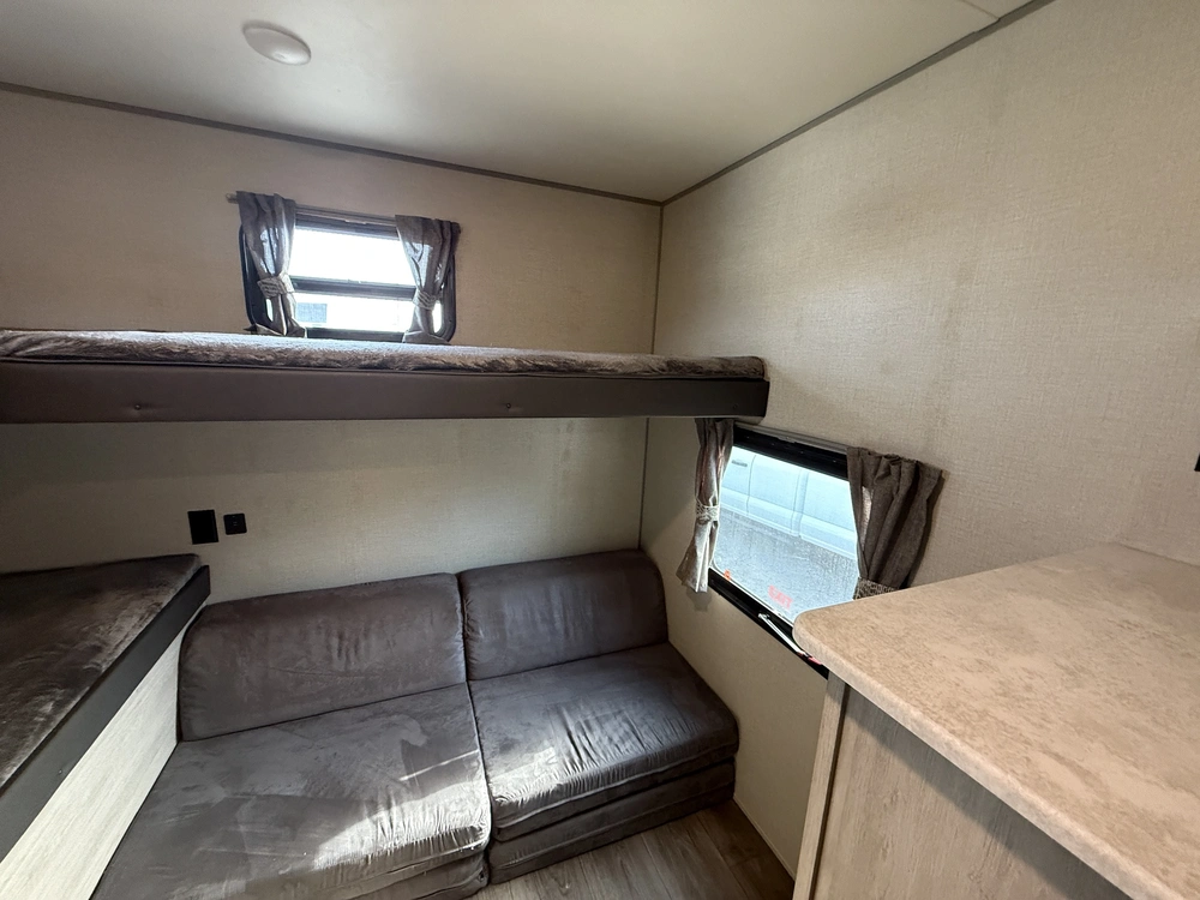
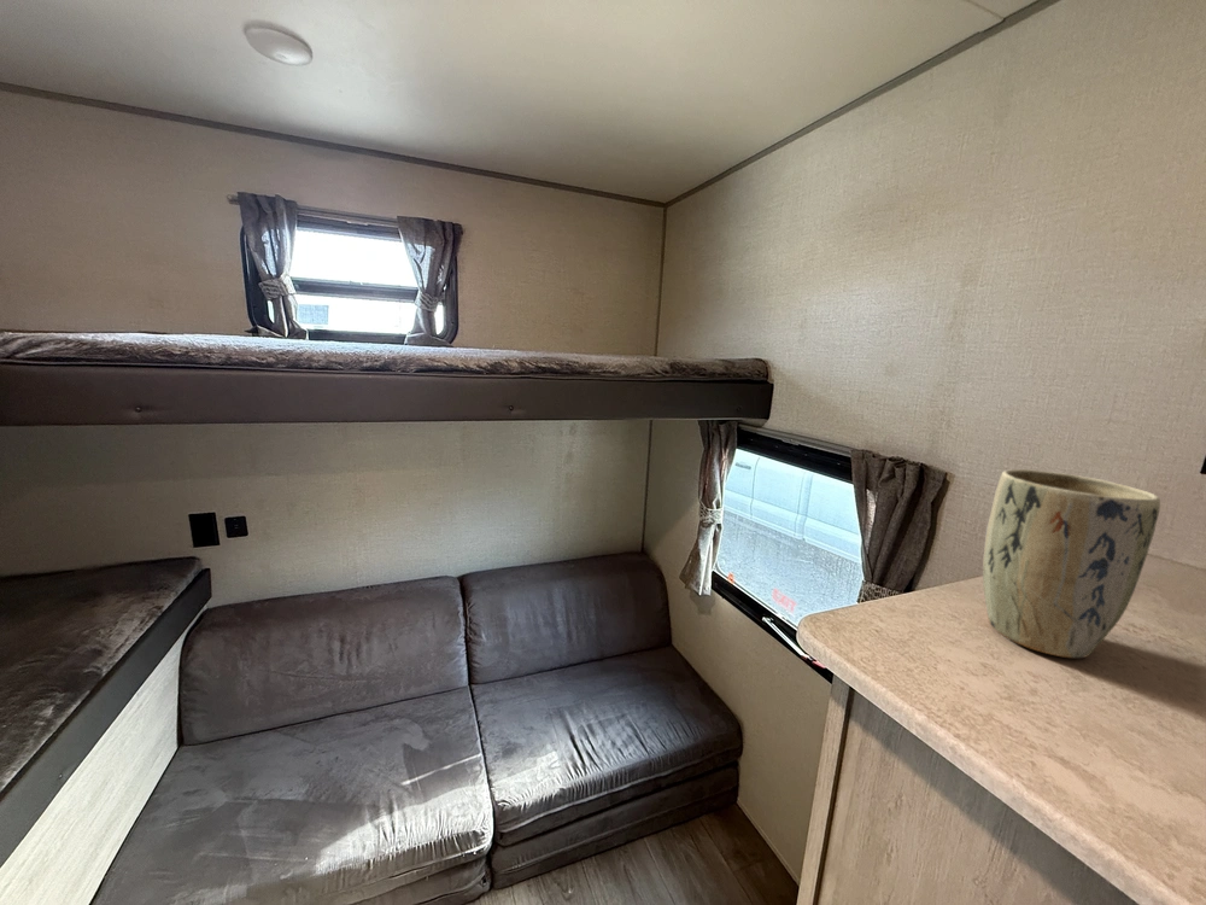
+ plant pot [982,468,1161,659]
